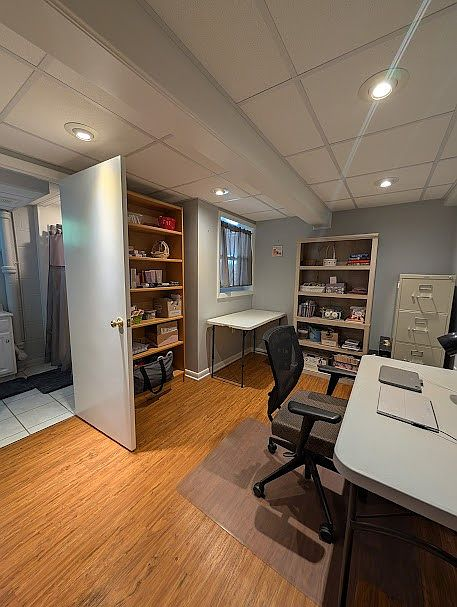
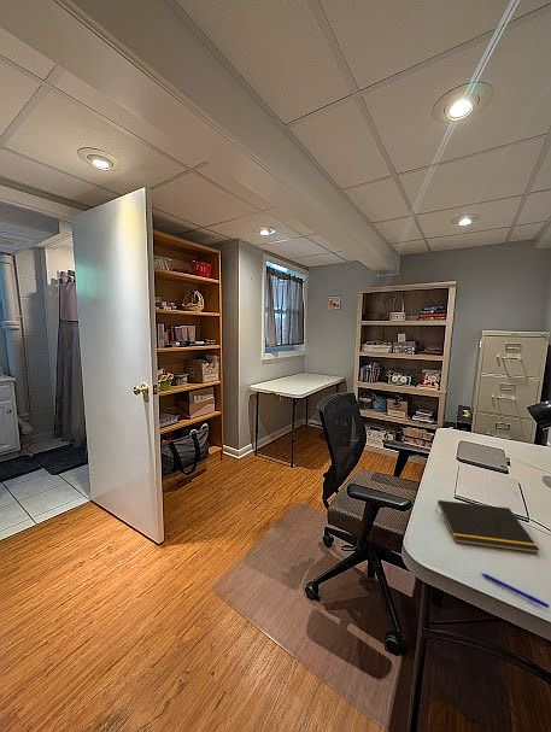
+ notepad [434,499,540,555]
+ pen [480,572,550,609]
